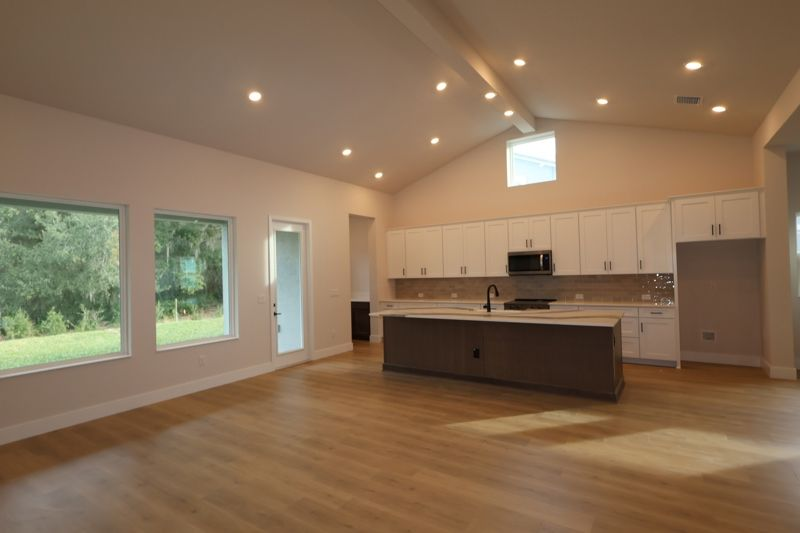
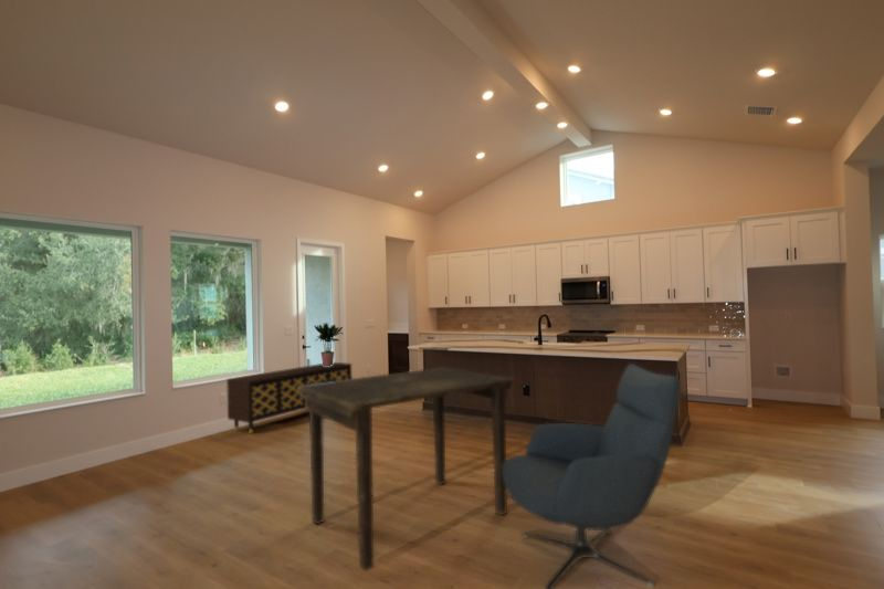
+ potted plant [313,322,344,366]
+ dining table [297,366,515,572]
+ sideboard [225,361,354,434]
+ chair [503,362,682,589]
